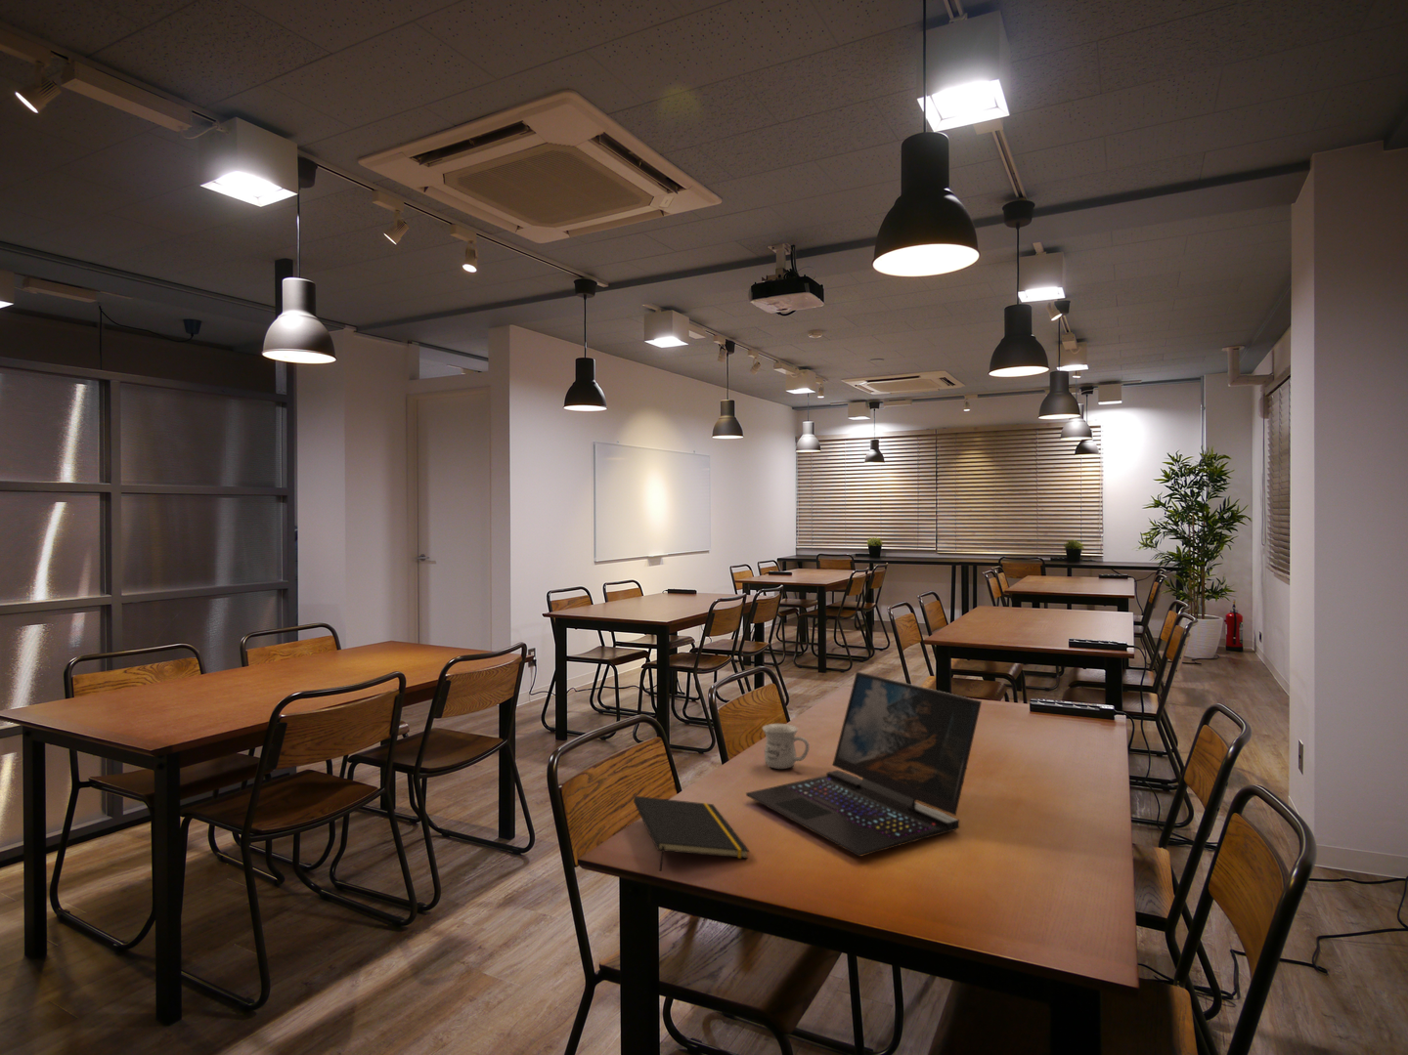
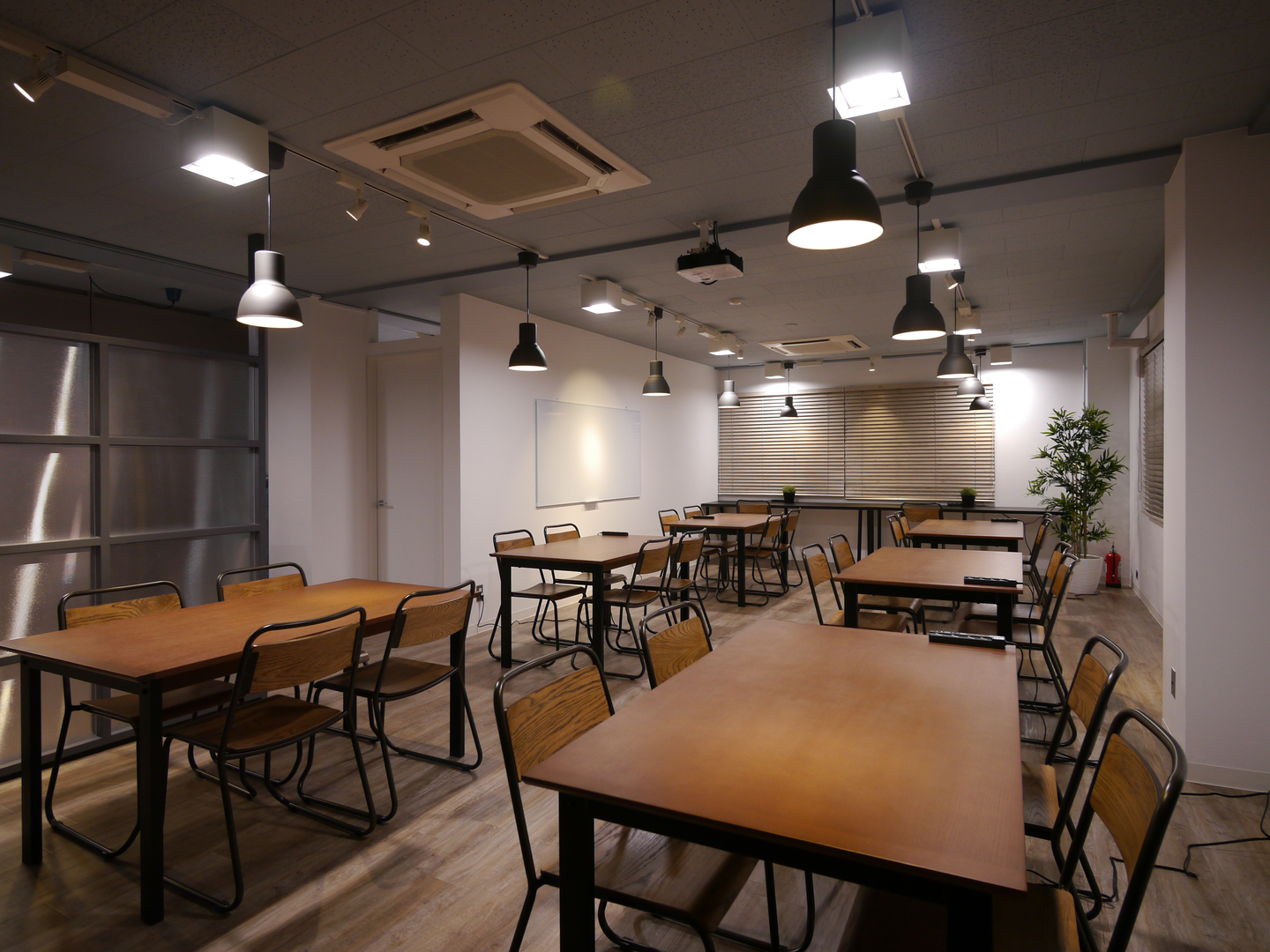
- mug [762,723,810,770]
- laptop [745,672,982,858]
- notepad [633,796,749,872]
